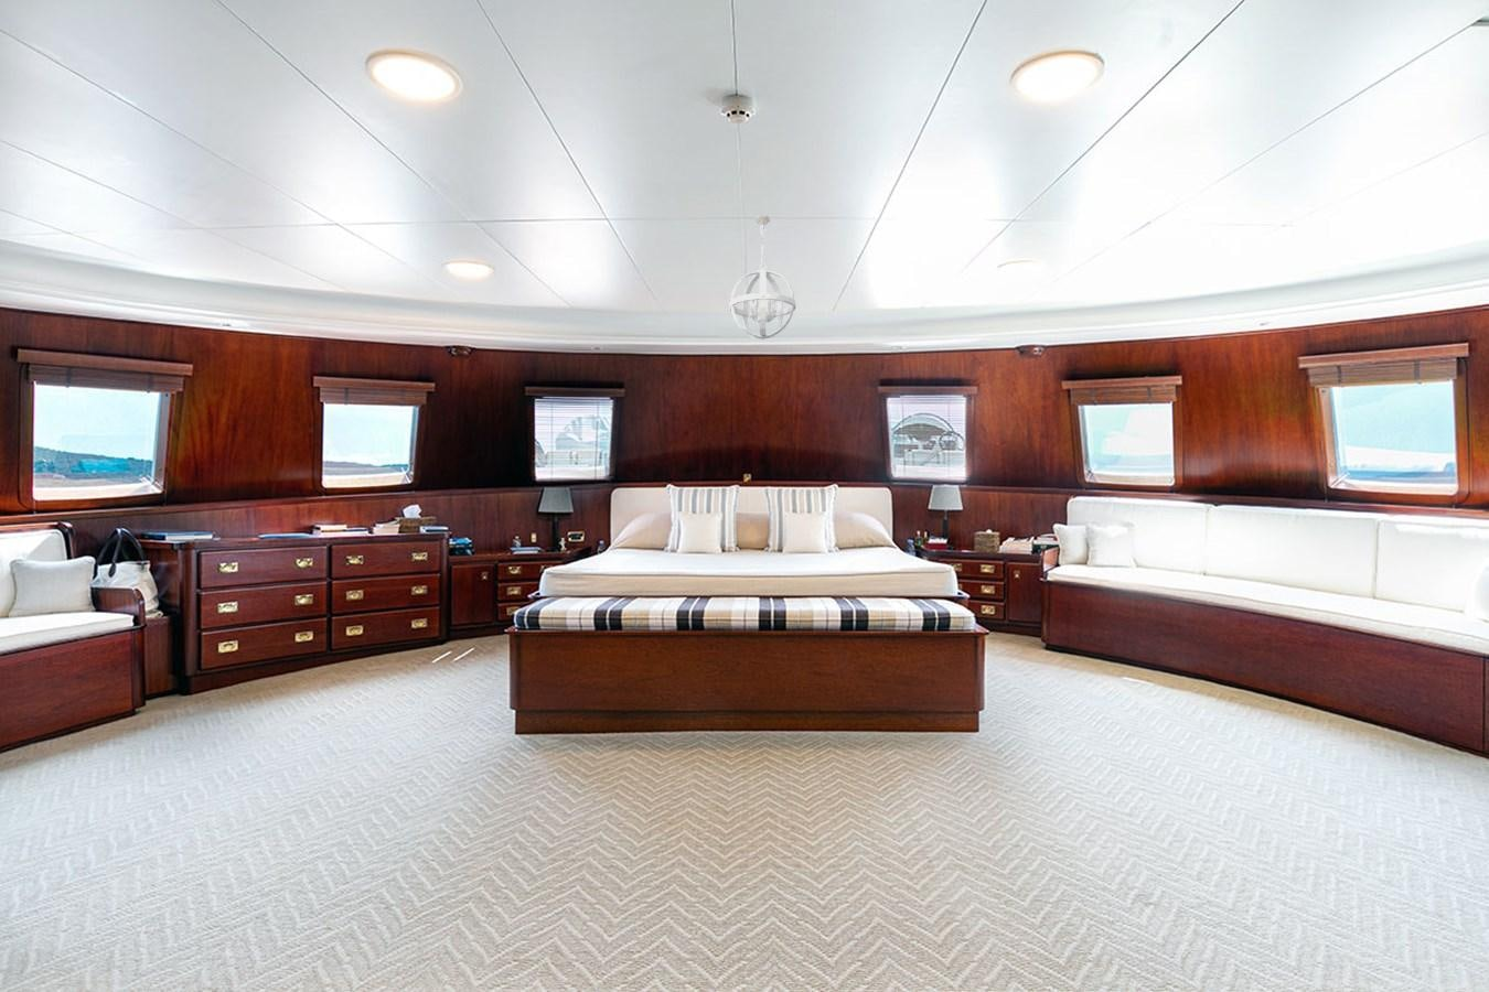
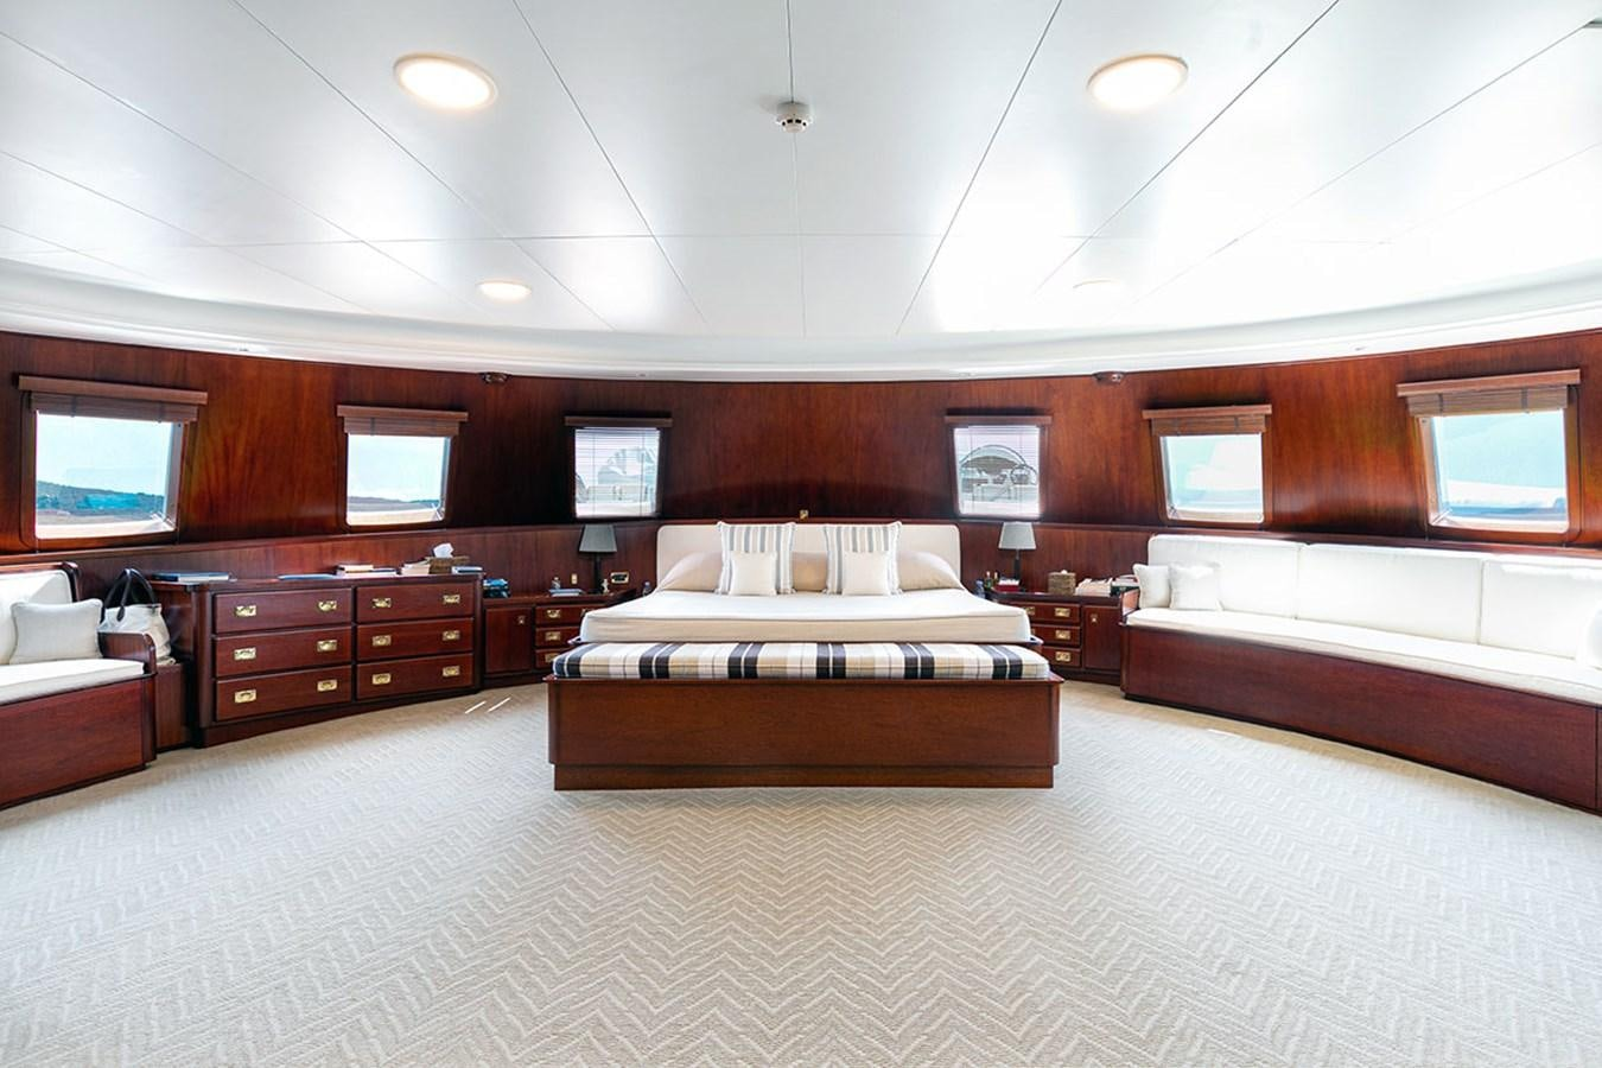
- chandelier [728,214,797,342]
